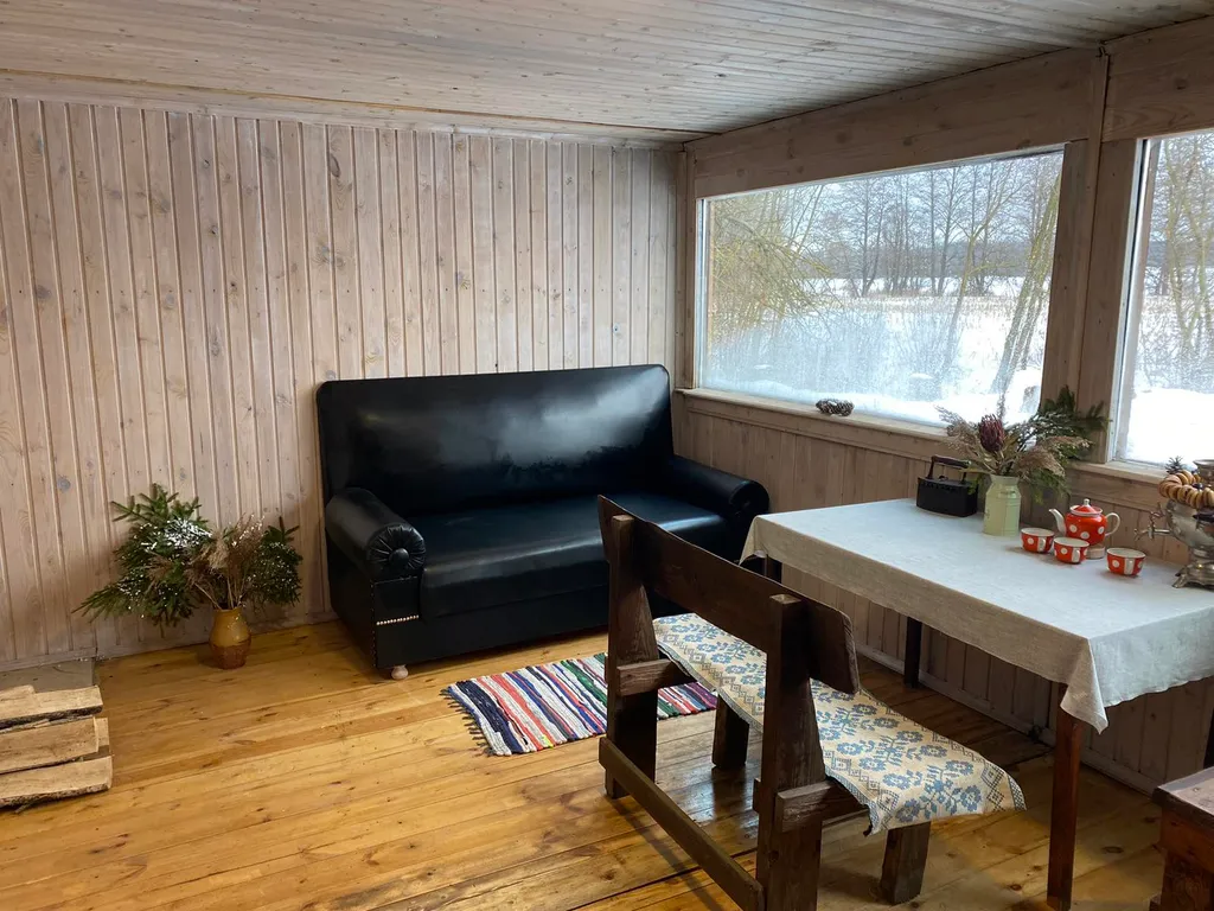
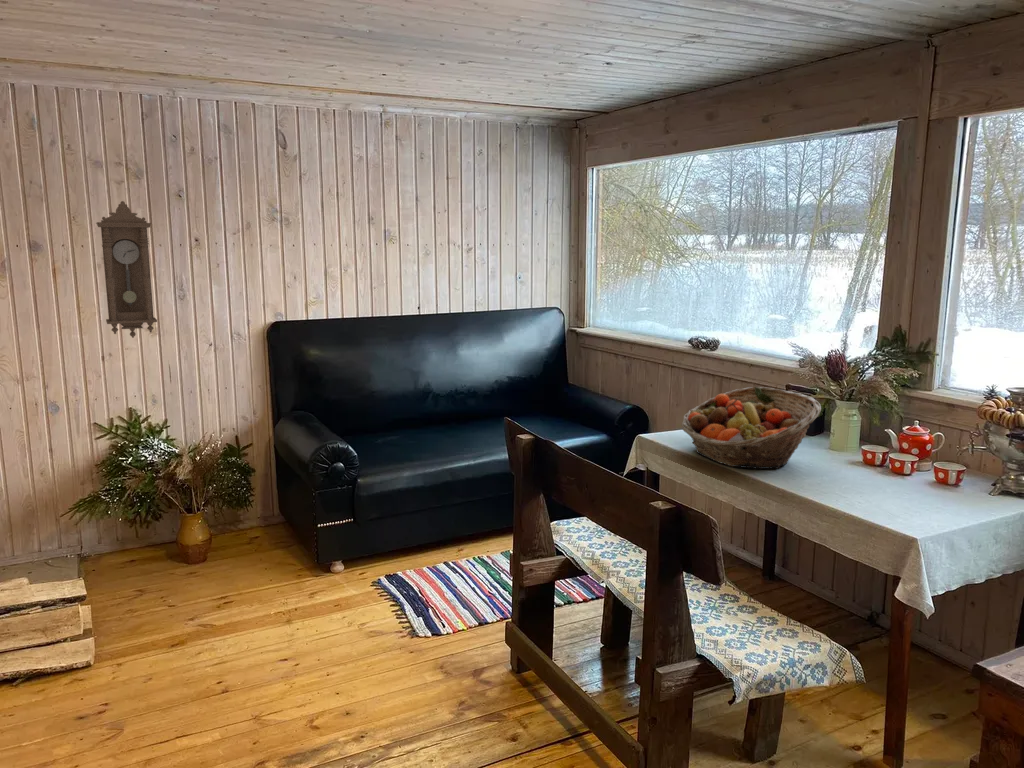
+ fruit basket [680,386,822,470]
+ pendulum clock [95,200,158,339]
